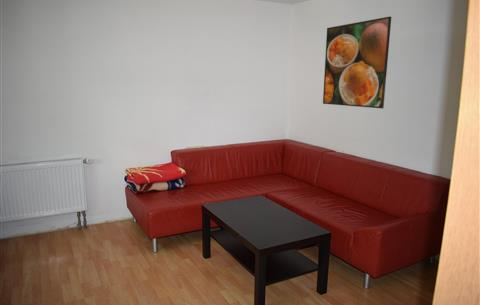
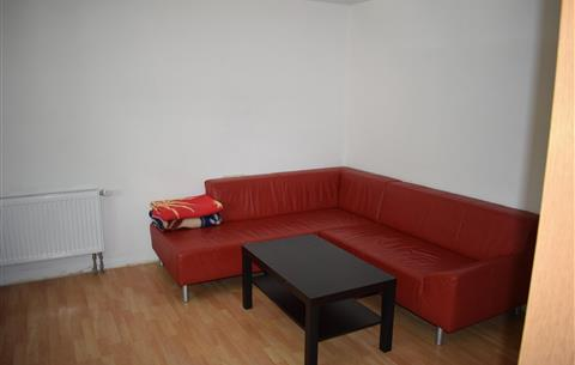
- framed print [322,16,392,109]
